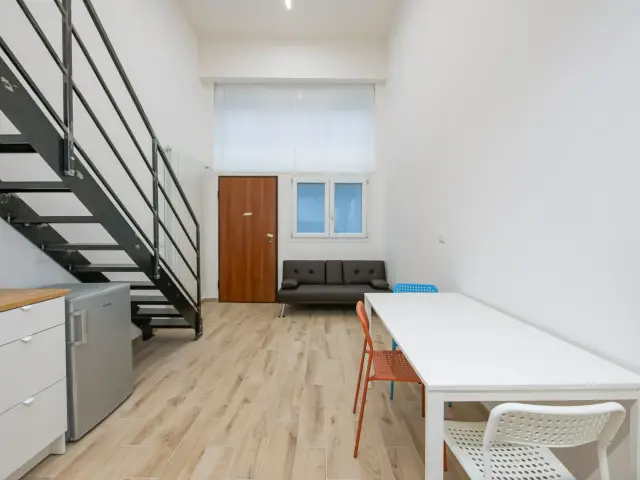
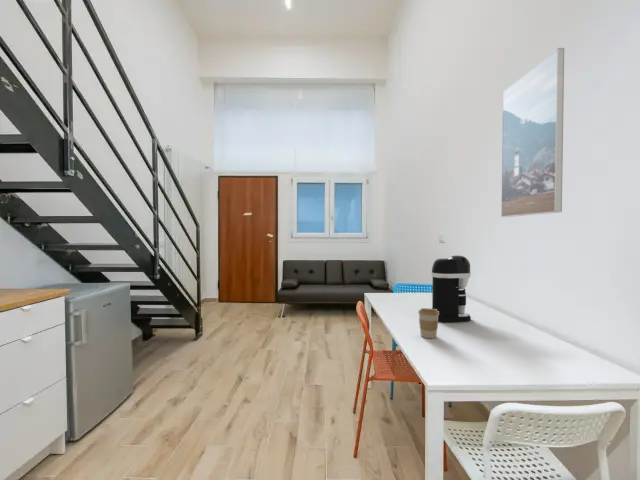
+ coffee cup [417,307,439,339]
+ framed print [500,47,565,218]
+ coffee maker [431,254,472,323]
